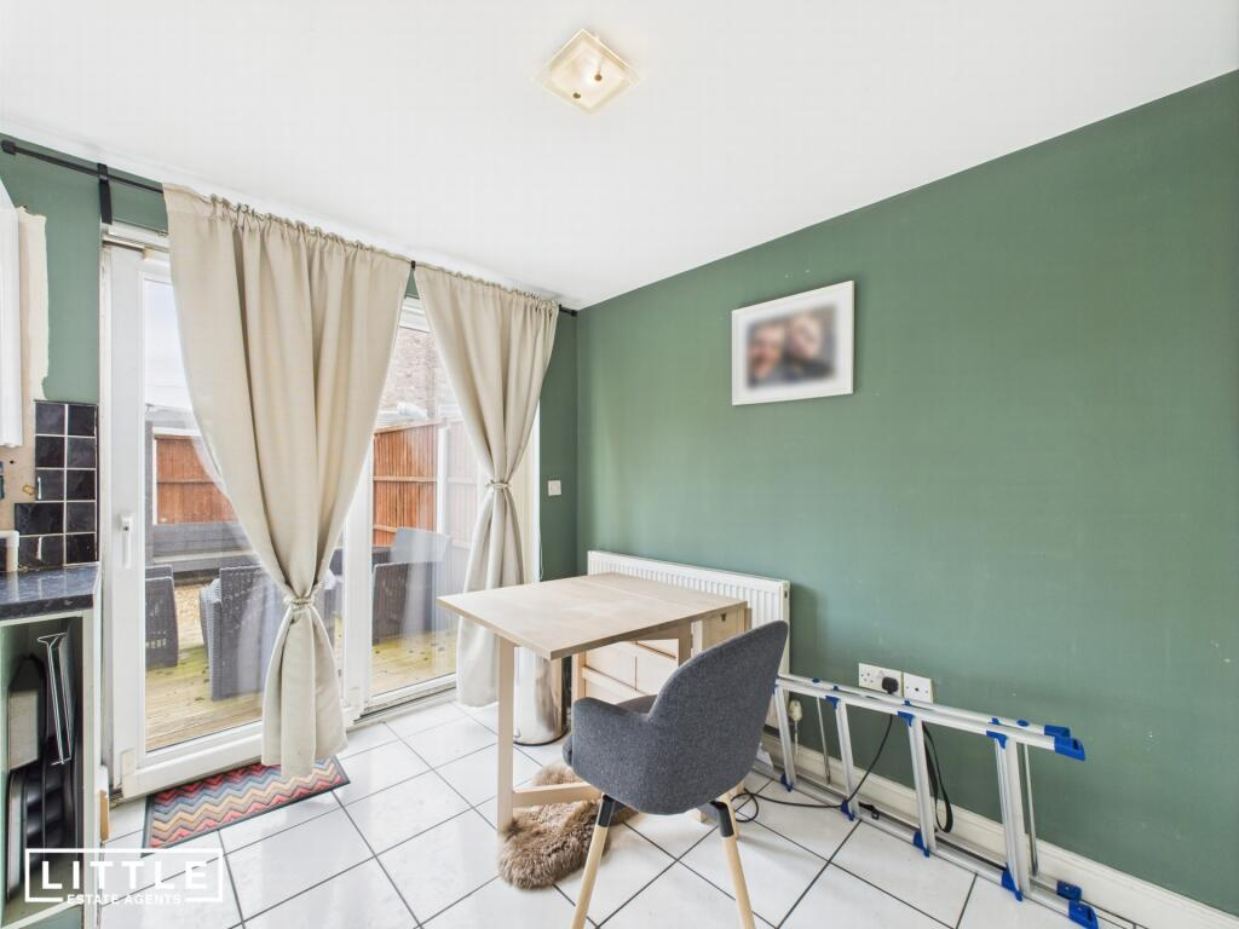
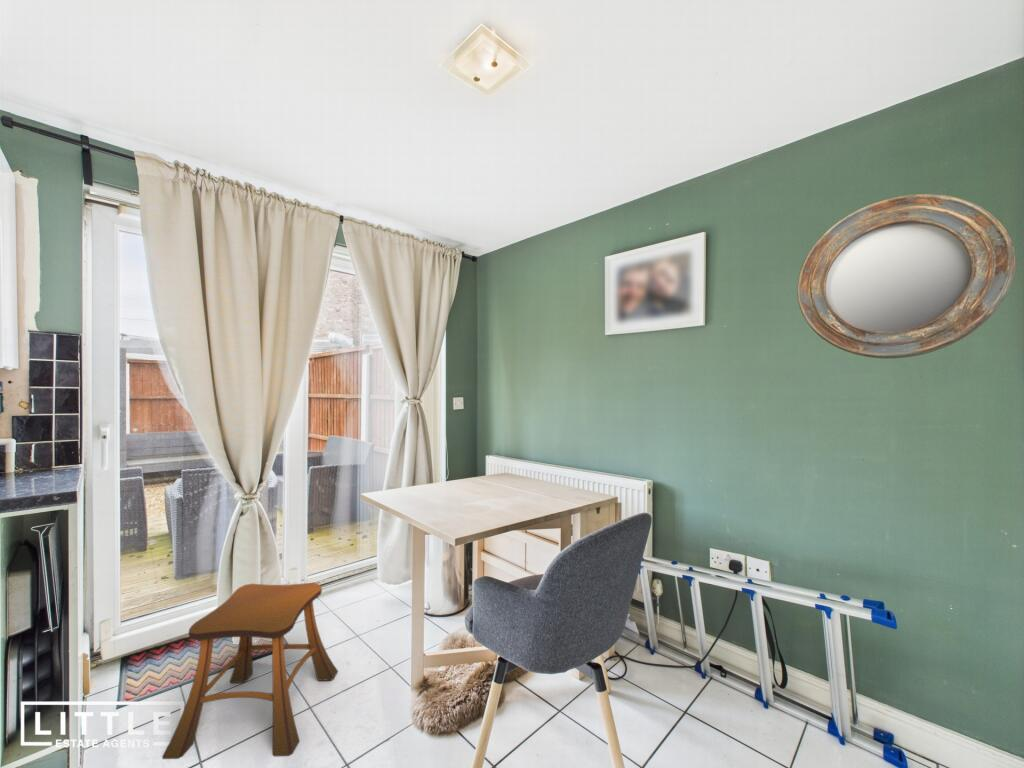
+ home mirror [796,193,1016,360]
+ stool [161,582,339,760]
